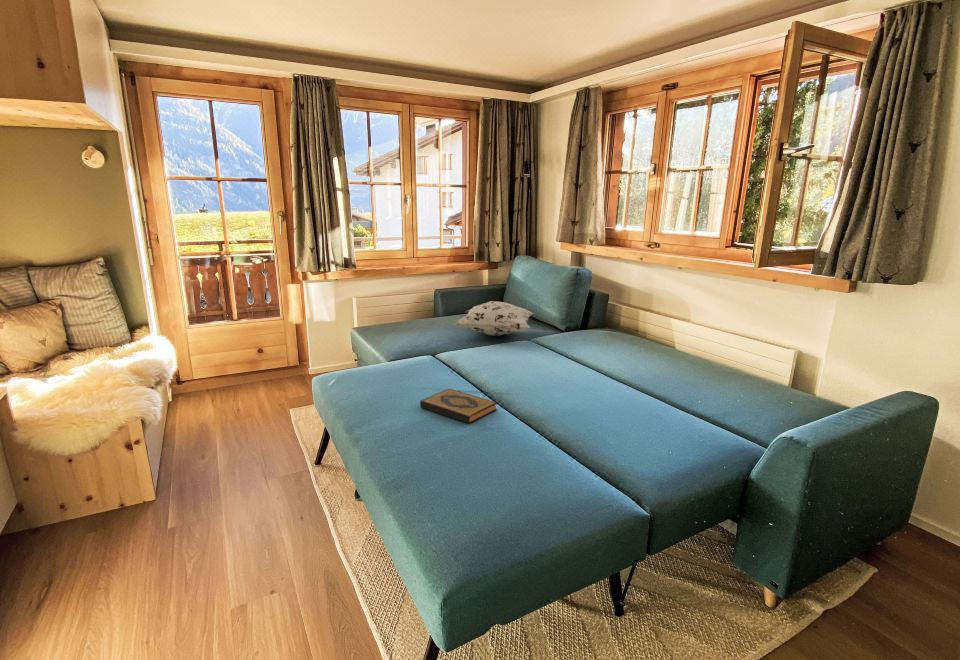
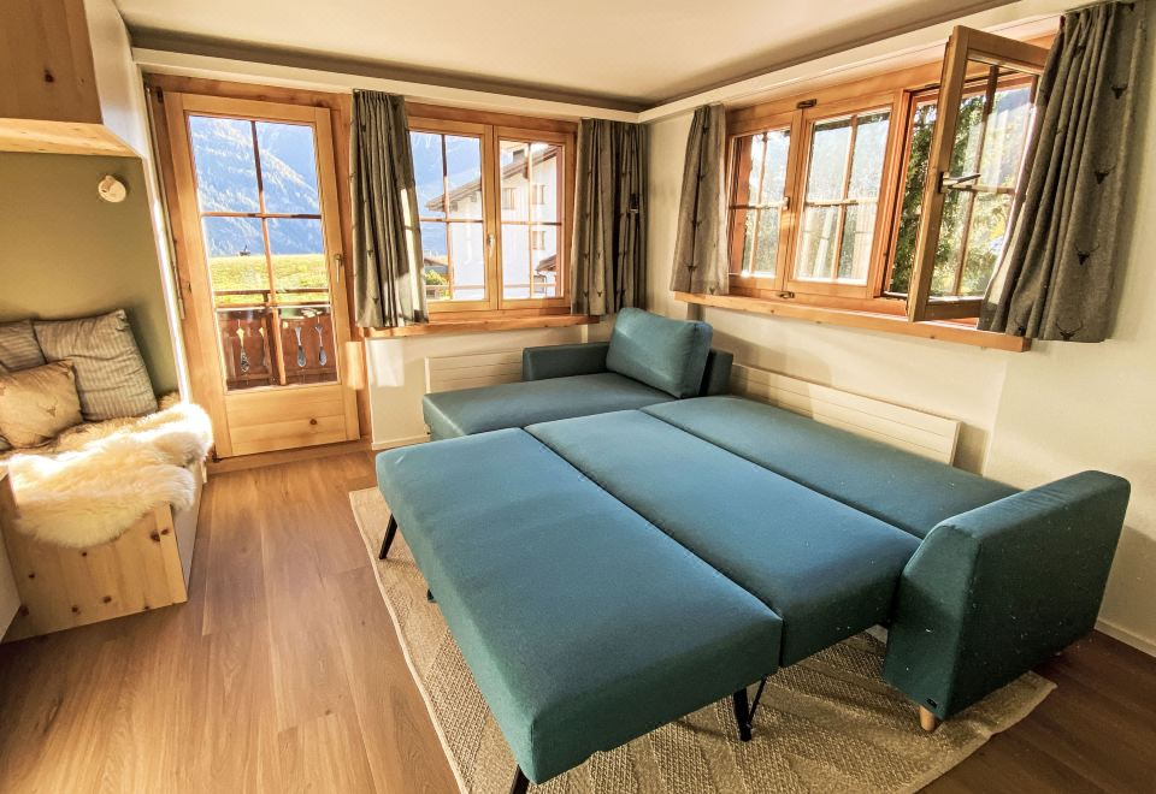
- decorative pillow [453,300,534,337]
- hardback book [419,388,498,424]
